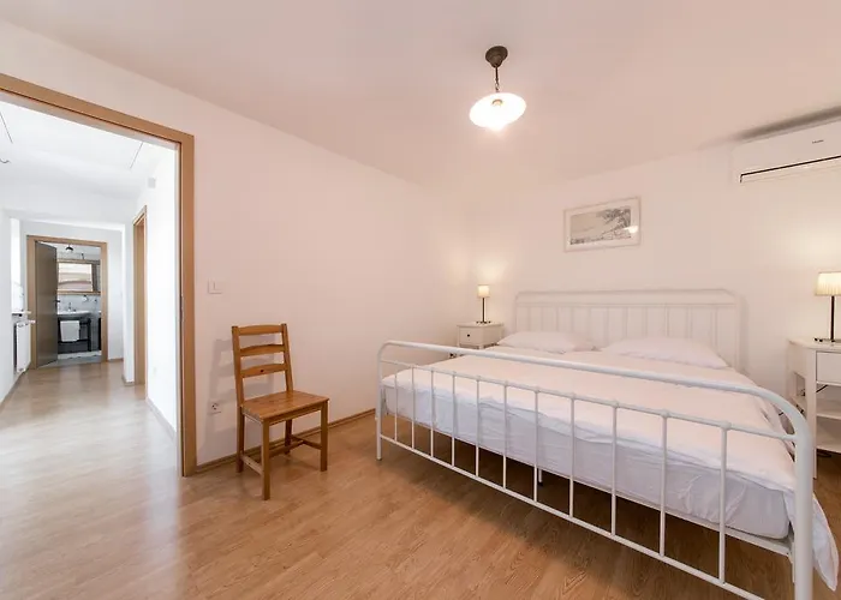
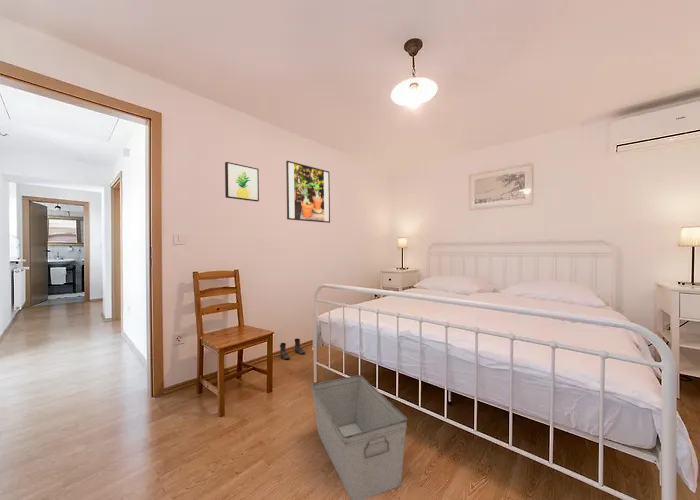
+ storage bin [310,374,408,500]
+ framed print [285,160,331,224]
+ wall art [224,161,260,202]
+ boots [279,338,306,360]
